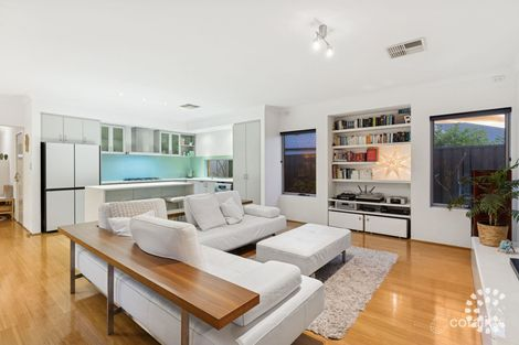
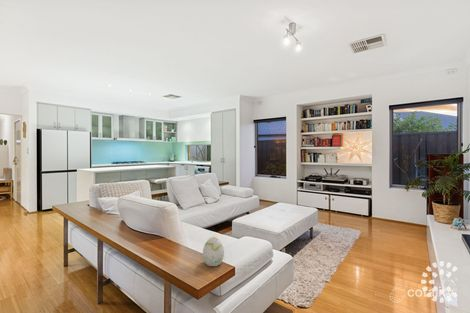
+ decorative egg [202,236,225,267]
